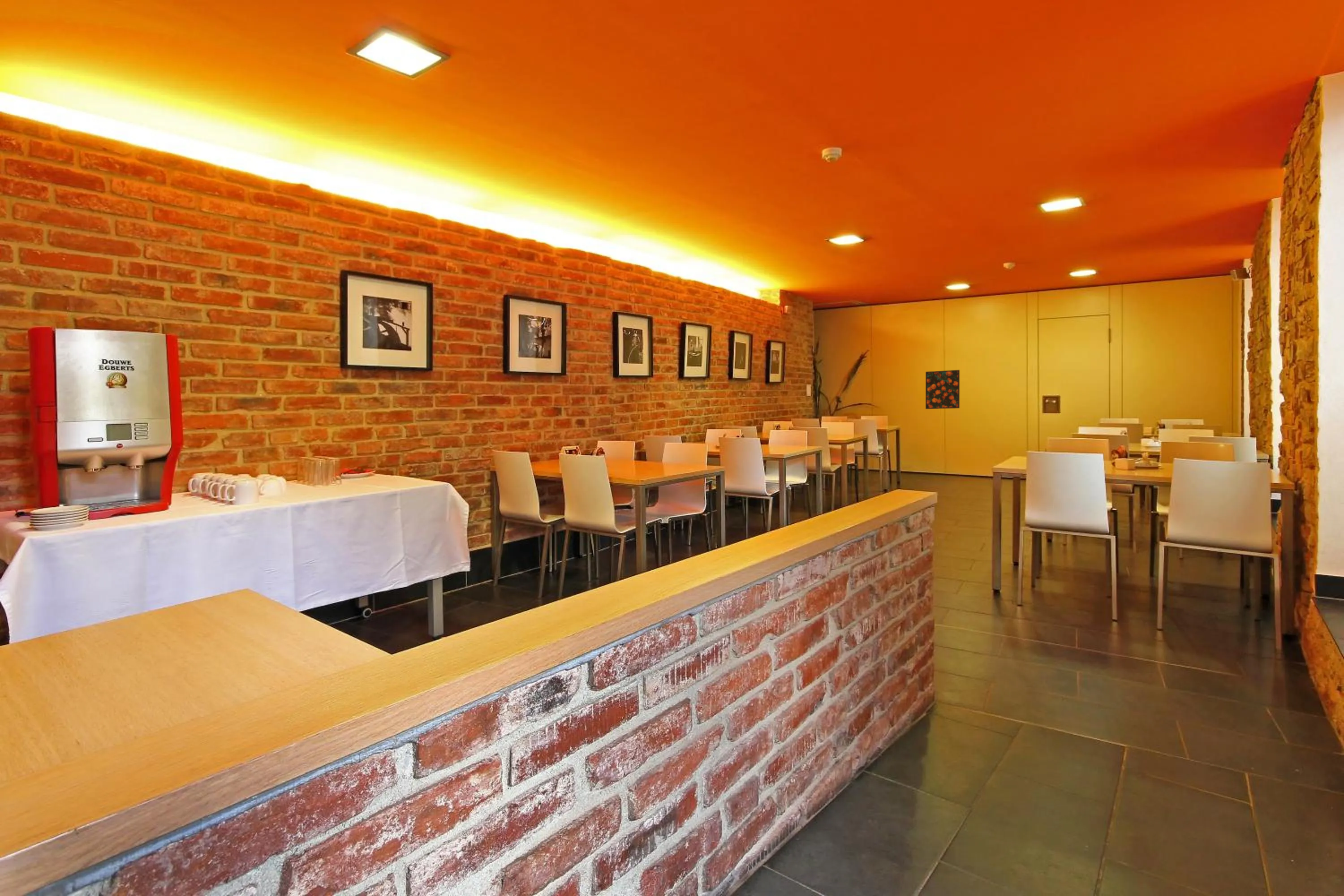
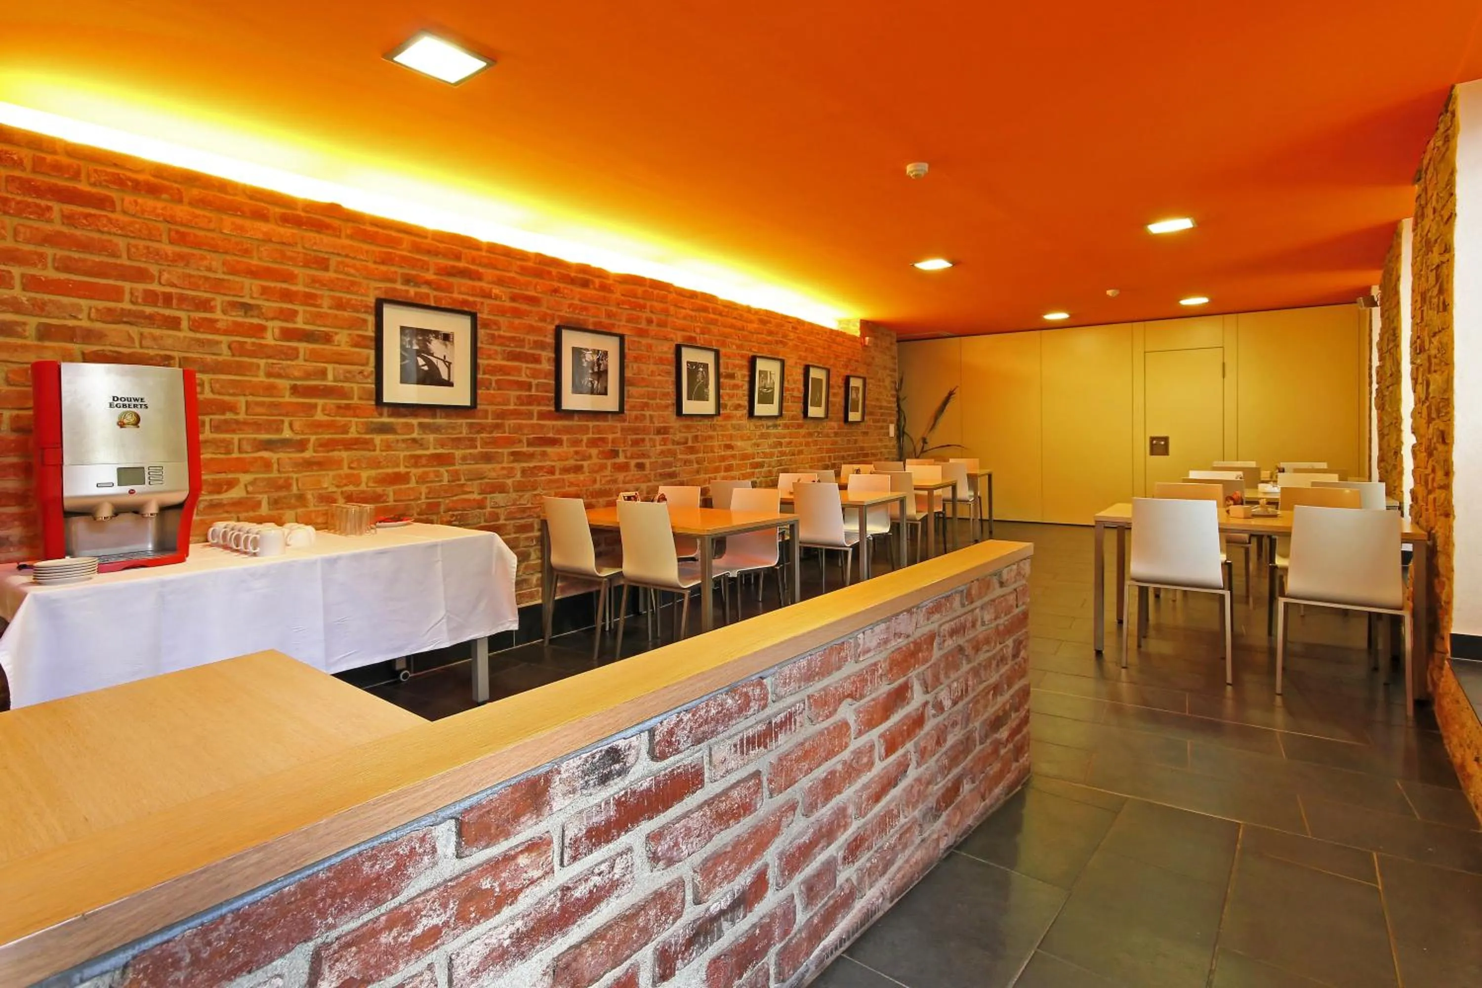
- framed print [925,369,960,409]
